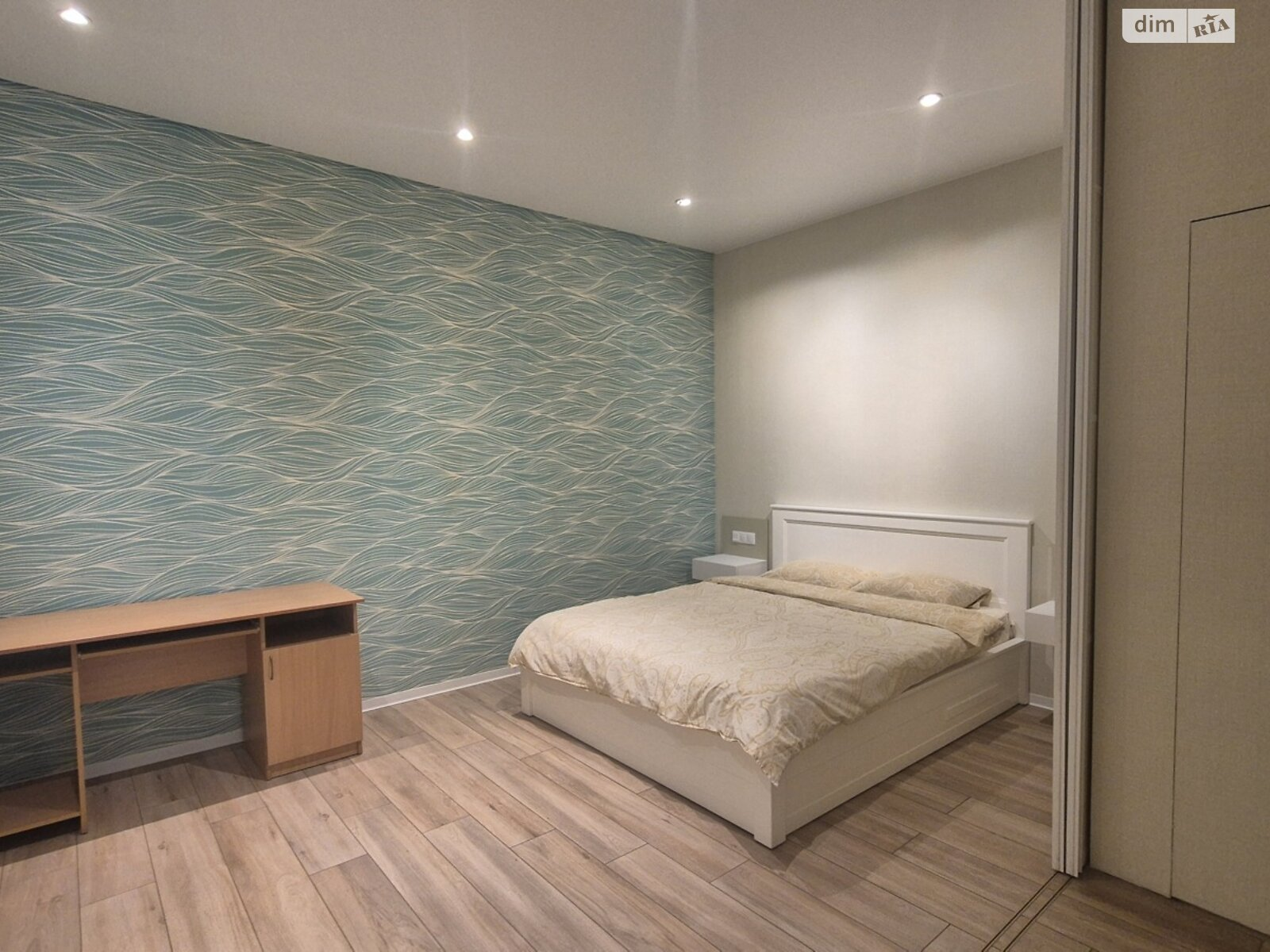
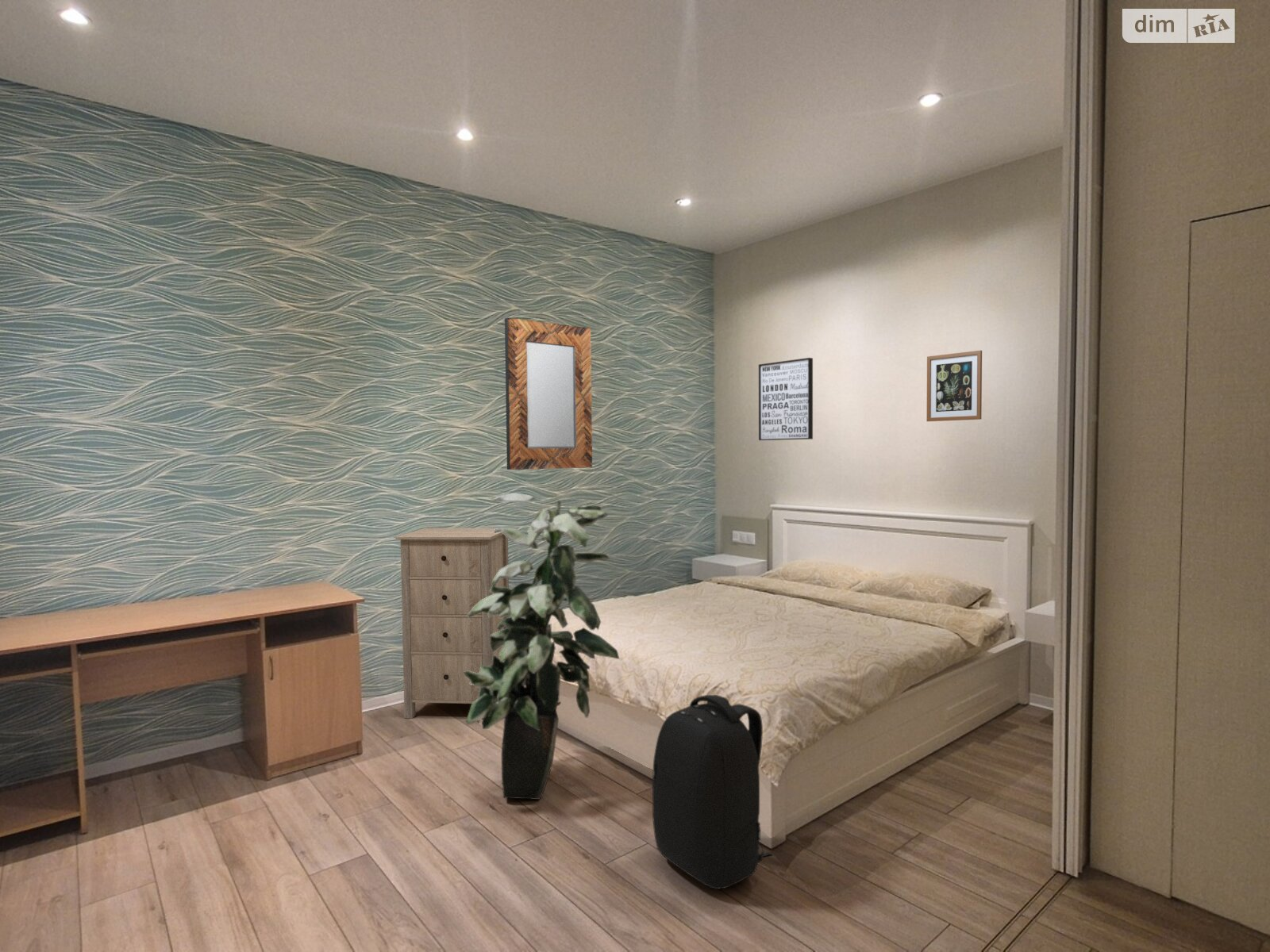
+ storage cabinet [394,528,510,720]
+ backpack [652,694,773,890]
+ indoor plant [463,492,620,800]
+ wall art [926,350,983,422]
+ home mirror [504,317,593,470]
+ wall art [758,357,814,441]
